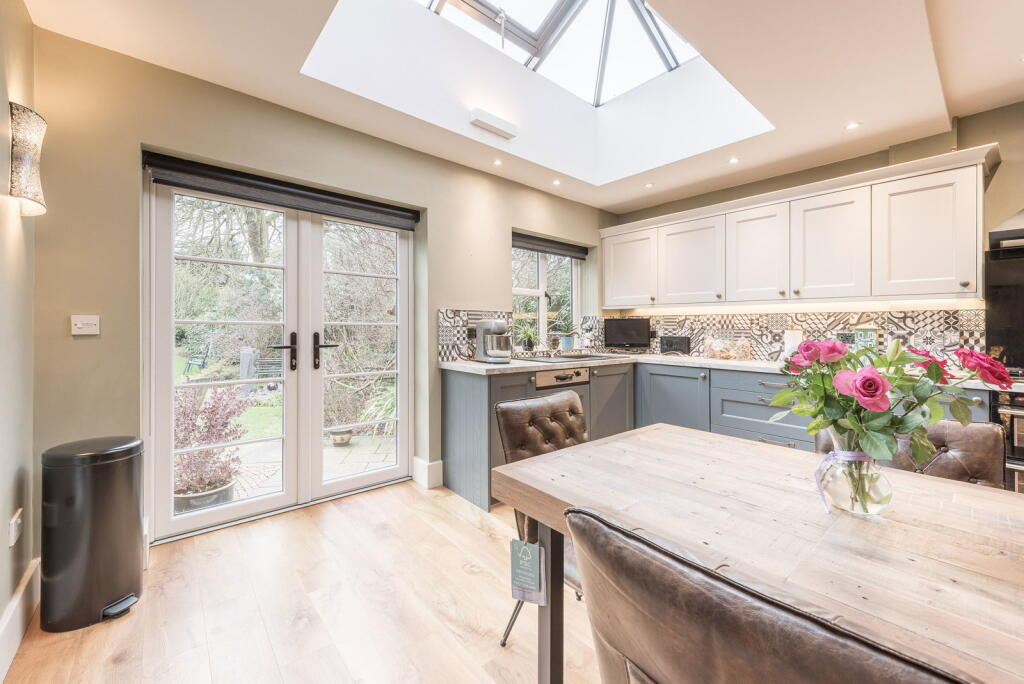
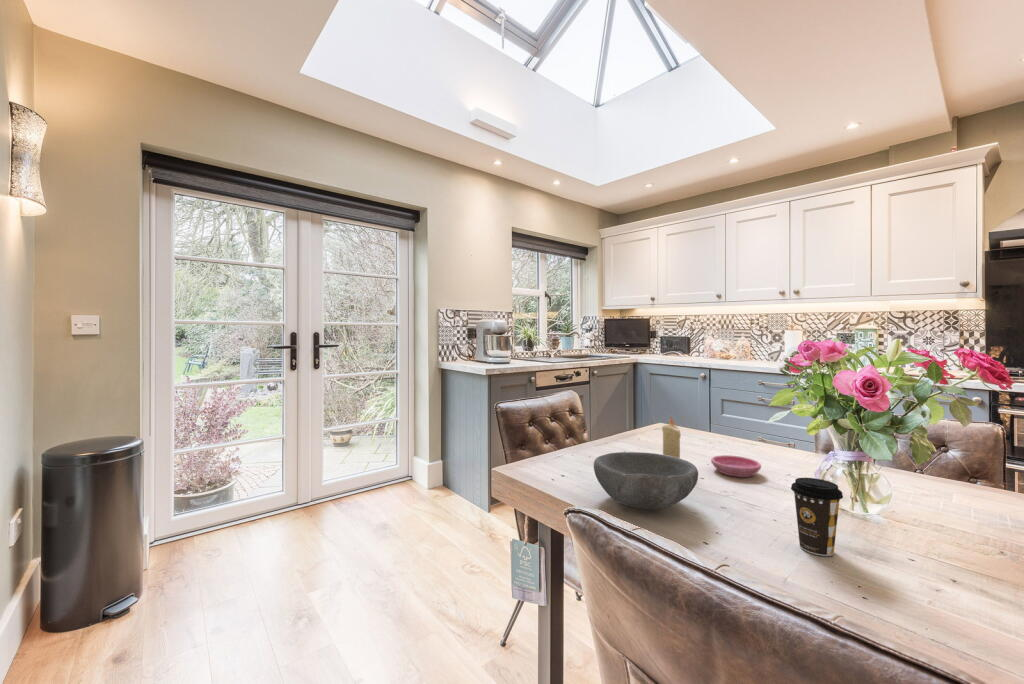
+ bowl [593,451,699,510]
+ candle [661,417,682,459]
+ coffee cup [790,477,844,557]
+ saucer [710,454,762,478]
